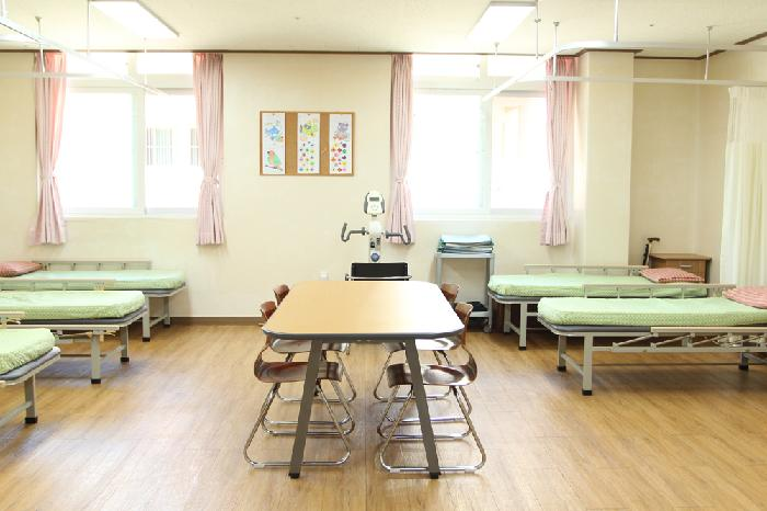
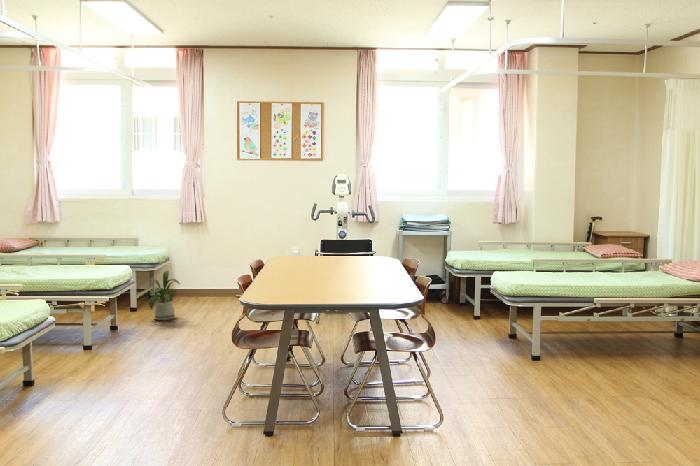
+ house plant [146,270,181,321]
